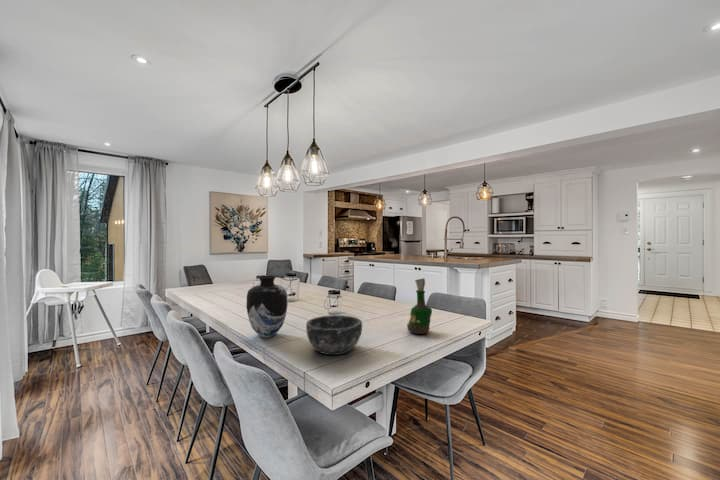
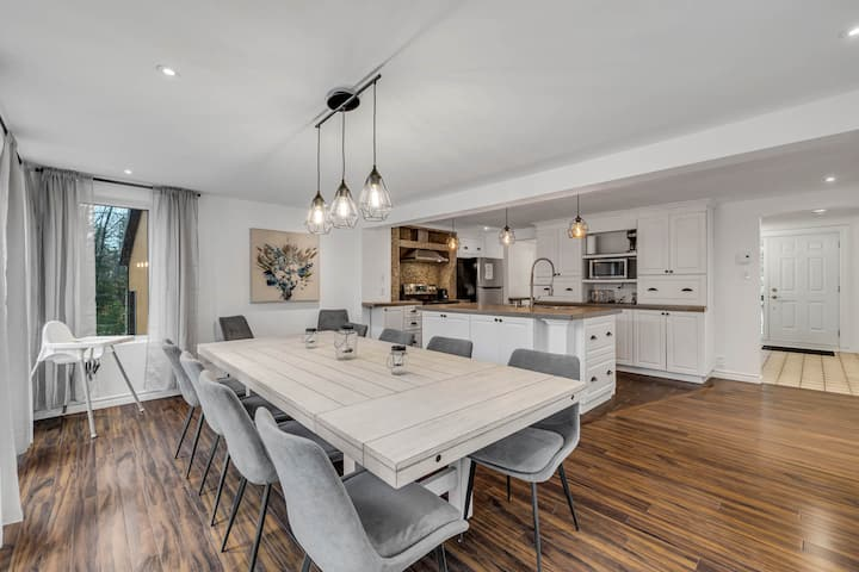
- grog bottle [406,277,433,335]
- bowl [305,314,363,356]
- vase [245,275,289,339]
